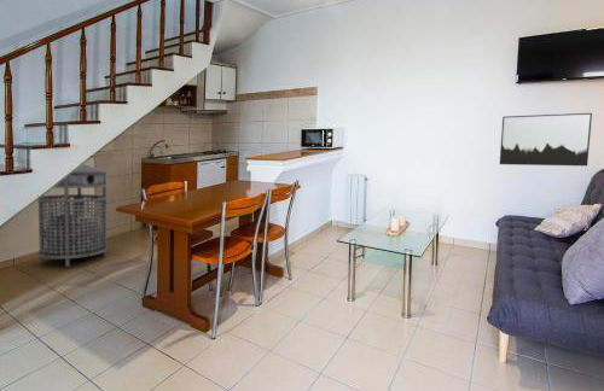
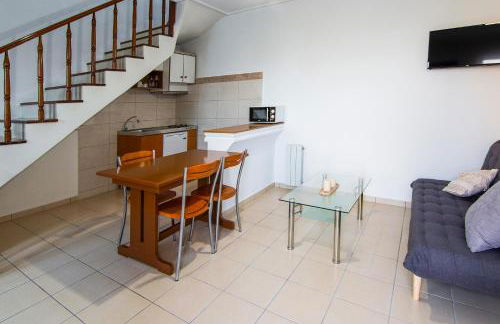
- wall art [499,112,593,167]
- trash can [36,163,109,268]
